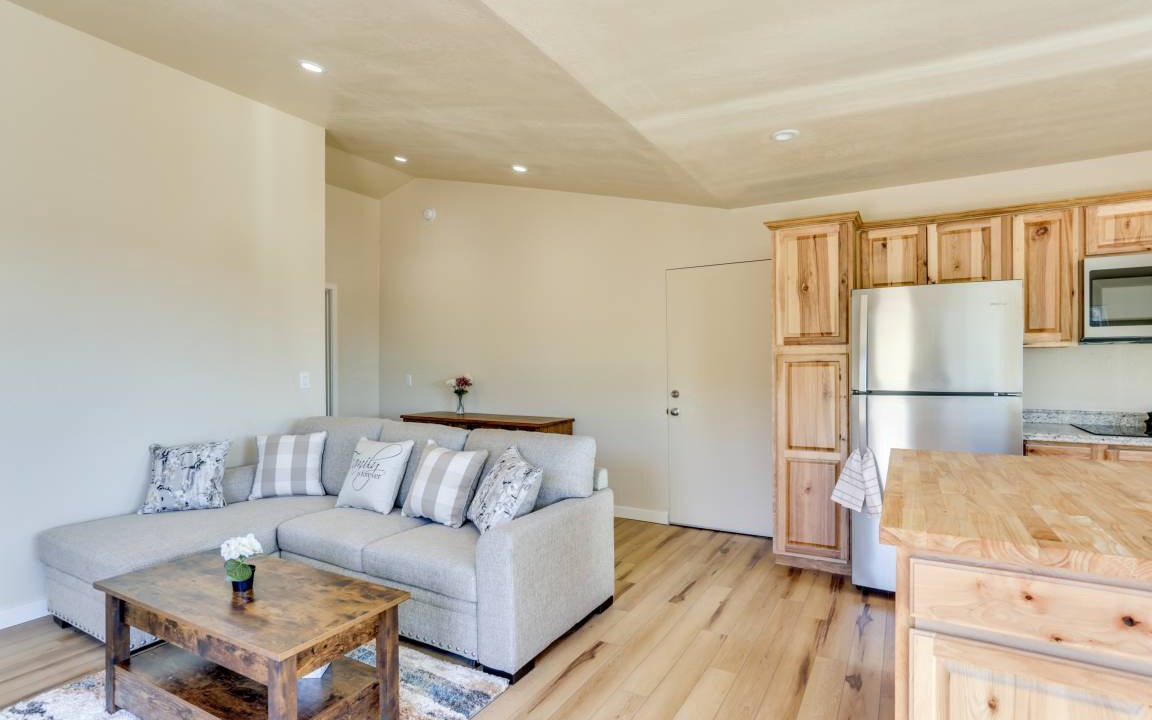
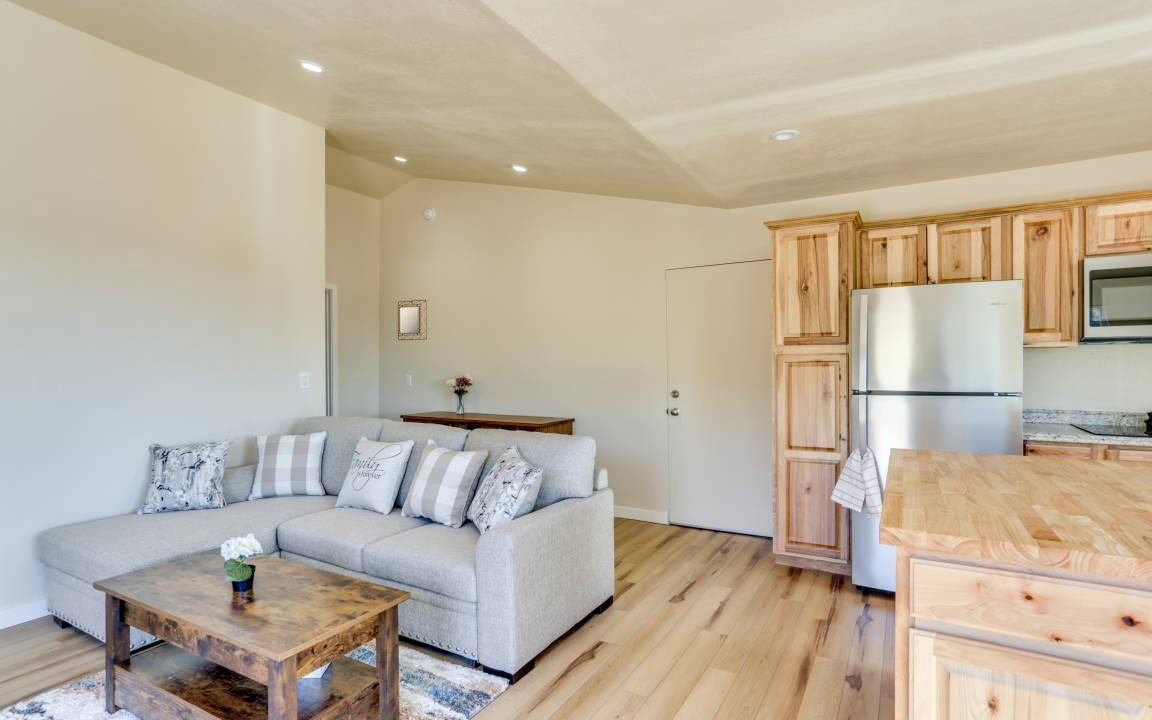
+ home mirror [397,299,428,341]
